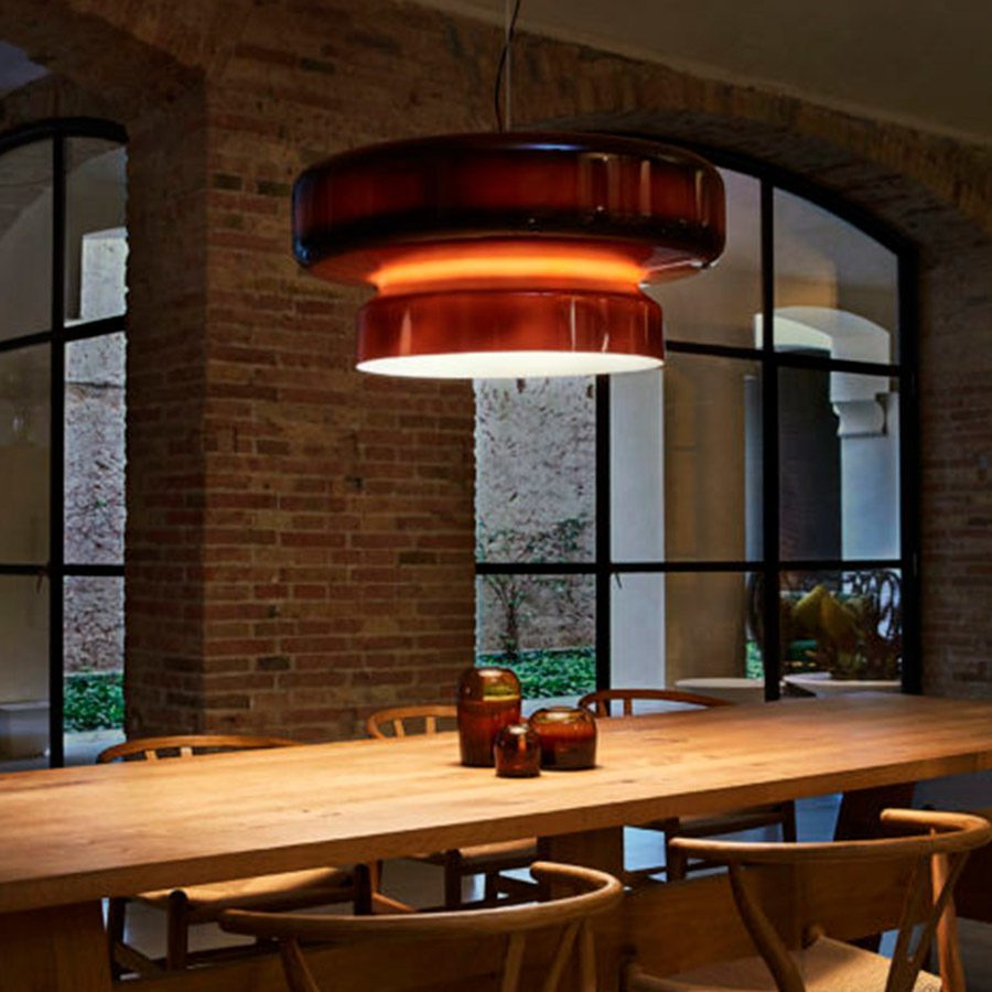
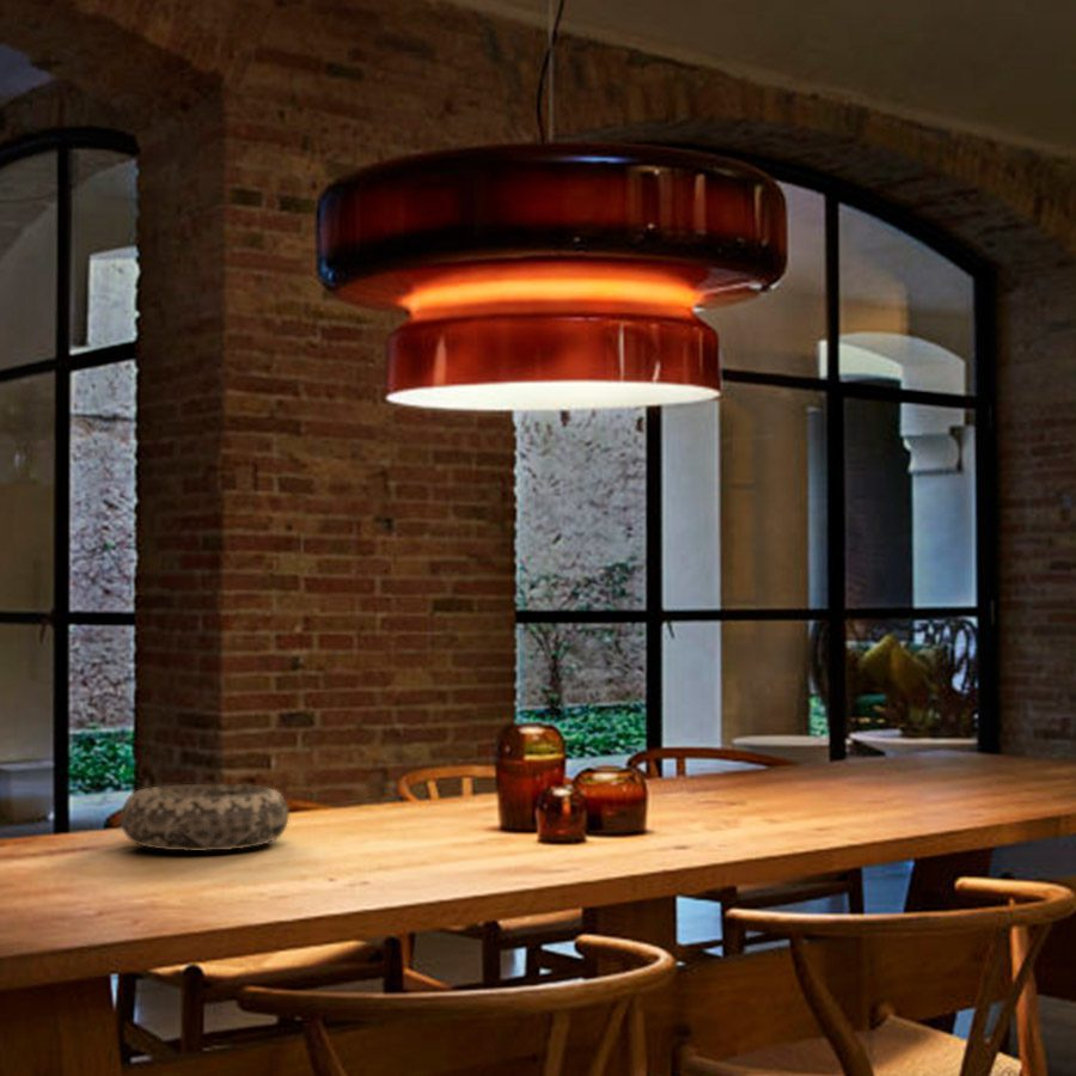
+ decorative bowl [120,783,291,852]
